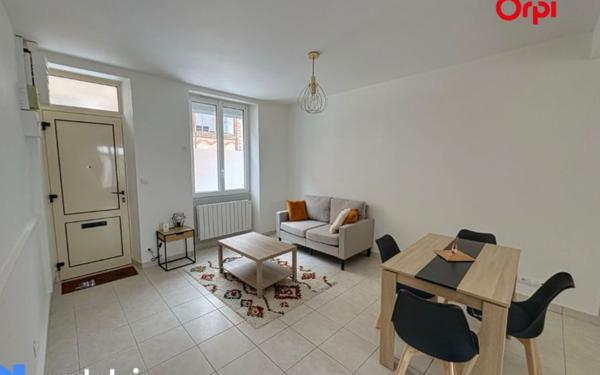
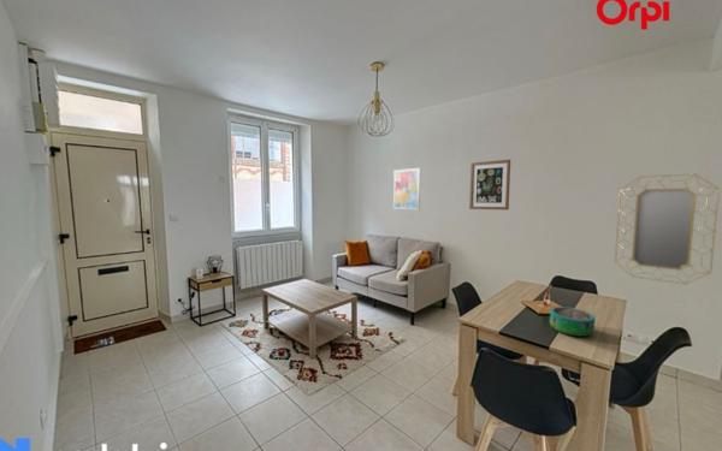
+ wall art [468,159,511,210]
+ home mirror [614,173,721,285]
+ wall art [392,167,421,210]
+ decorative bowl [549,305,597,338]
